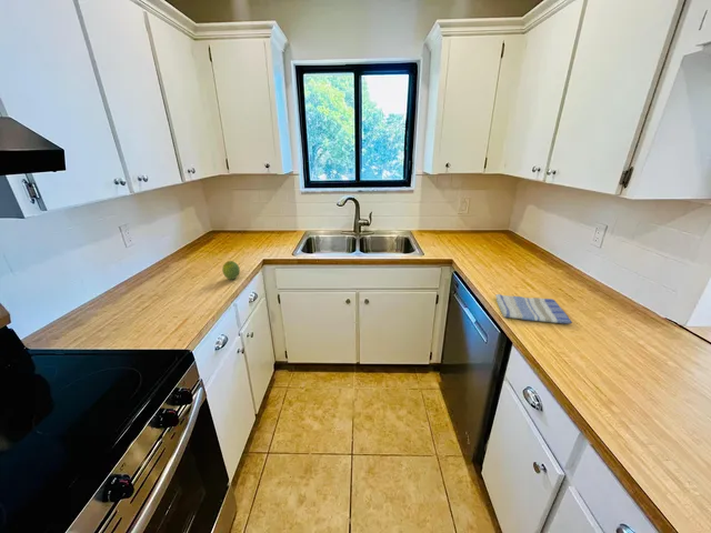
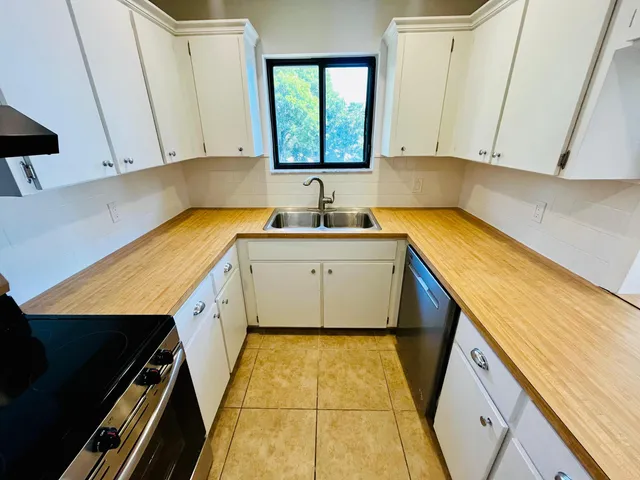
- fruit [221,260,241,281]
- dish towel [494,293,573,325]
